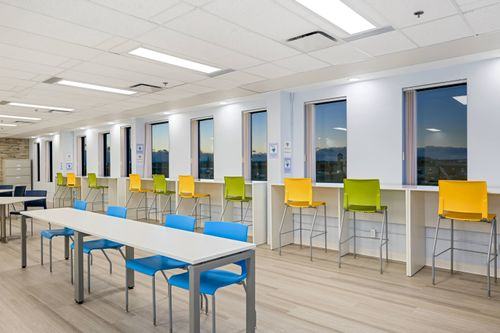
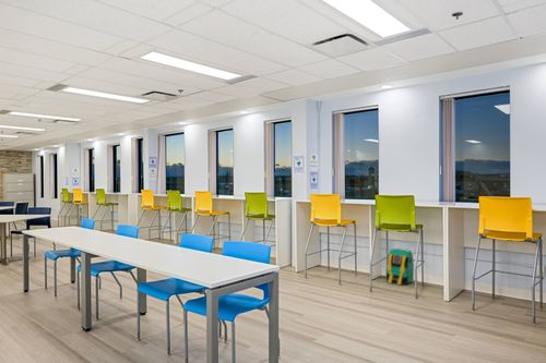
+ backpack [384,246,416,286]
